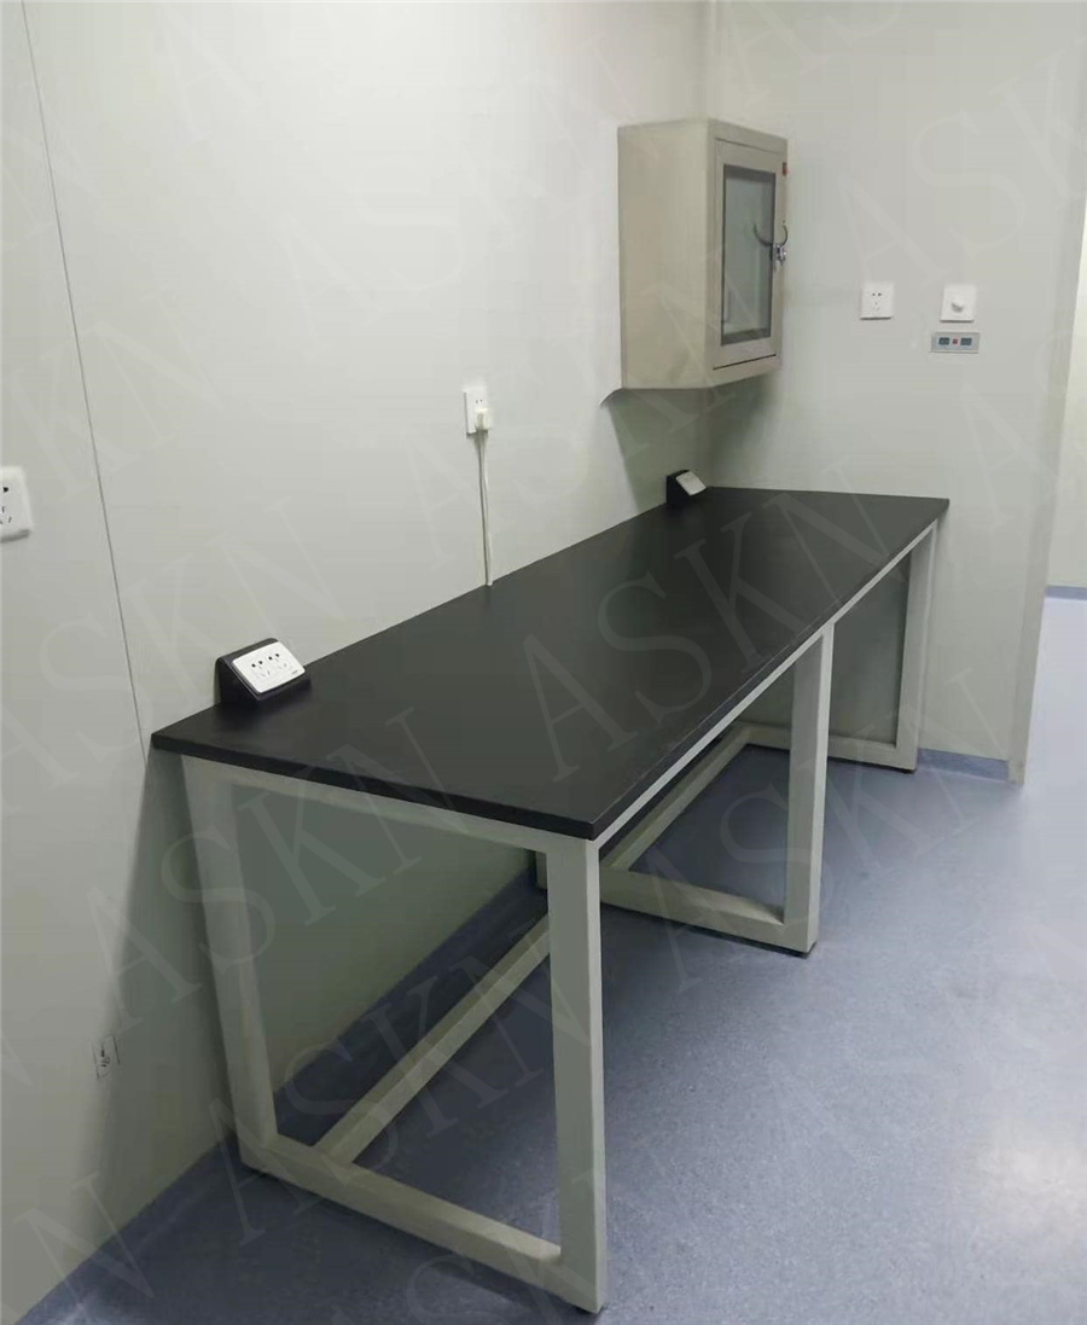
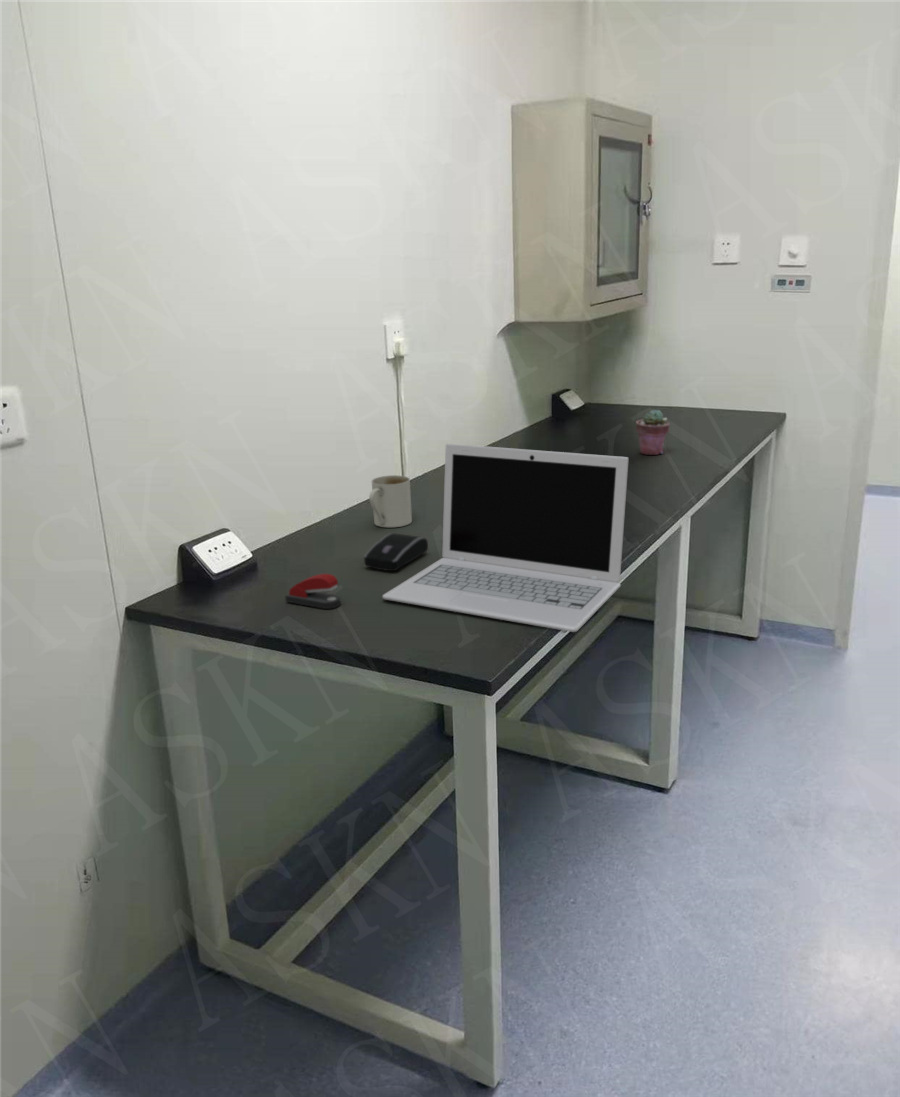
+ potted succulent [635,409,671,456]
+ stapler [284,573,342,610]
+ computer mouse [363,532,429,572]
+ mug [368,474,413,528]
+ laptop [381,443,629,633]
